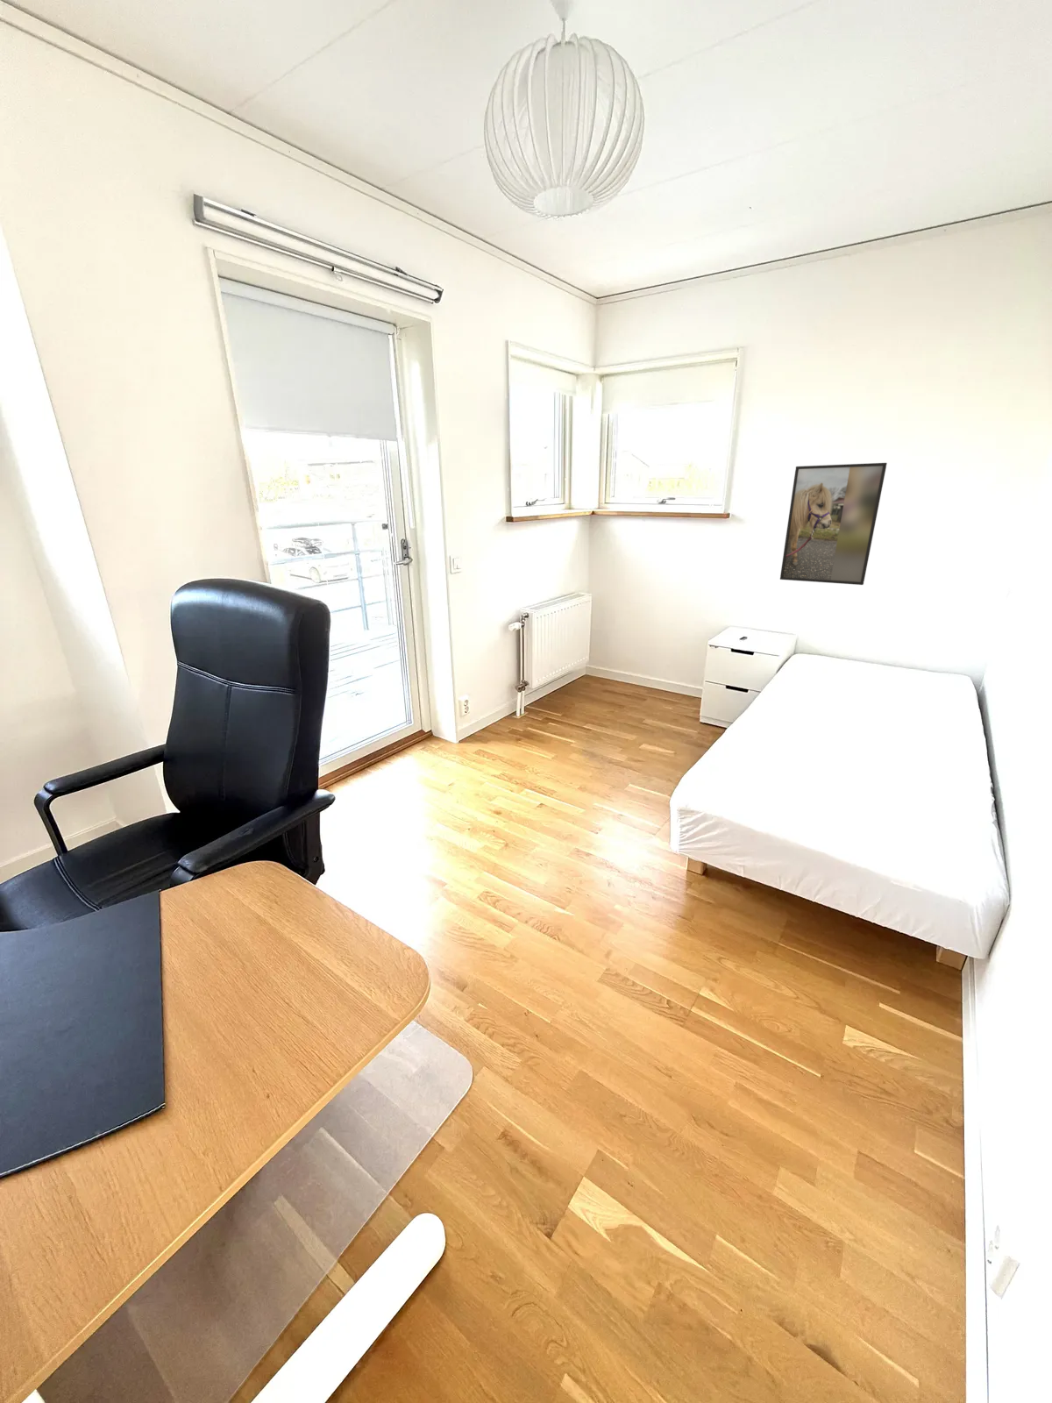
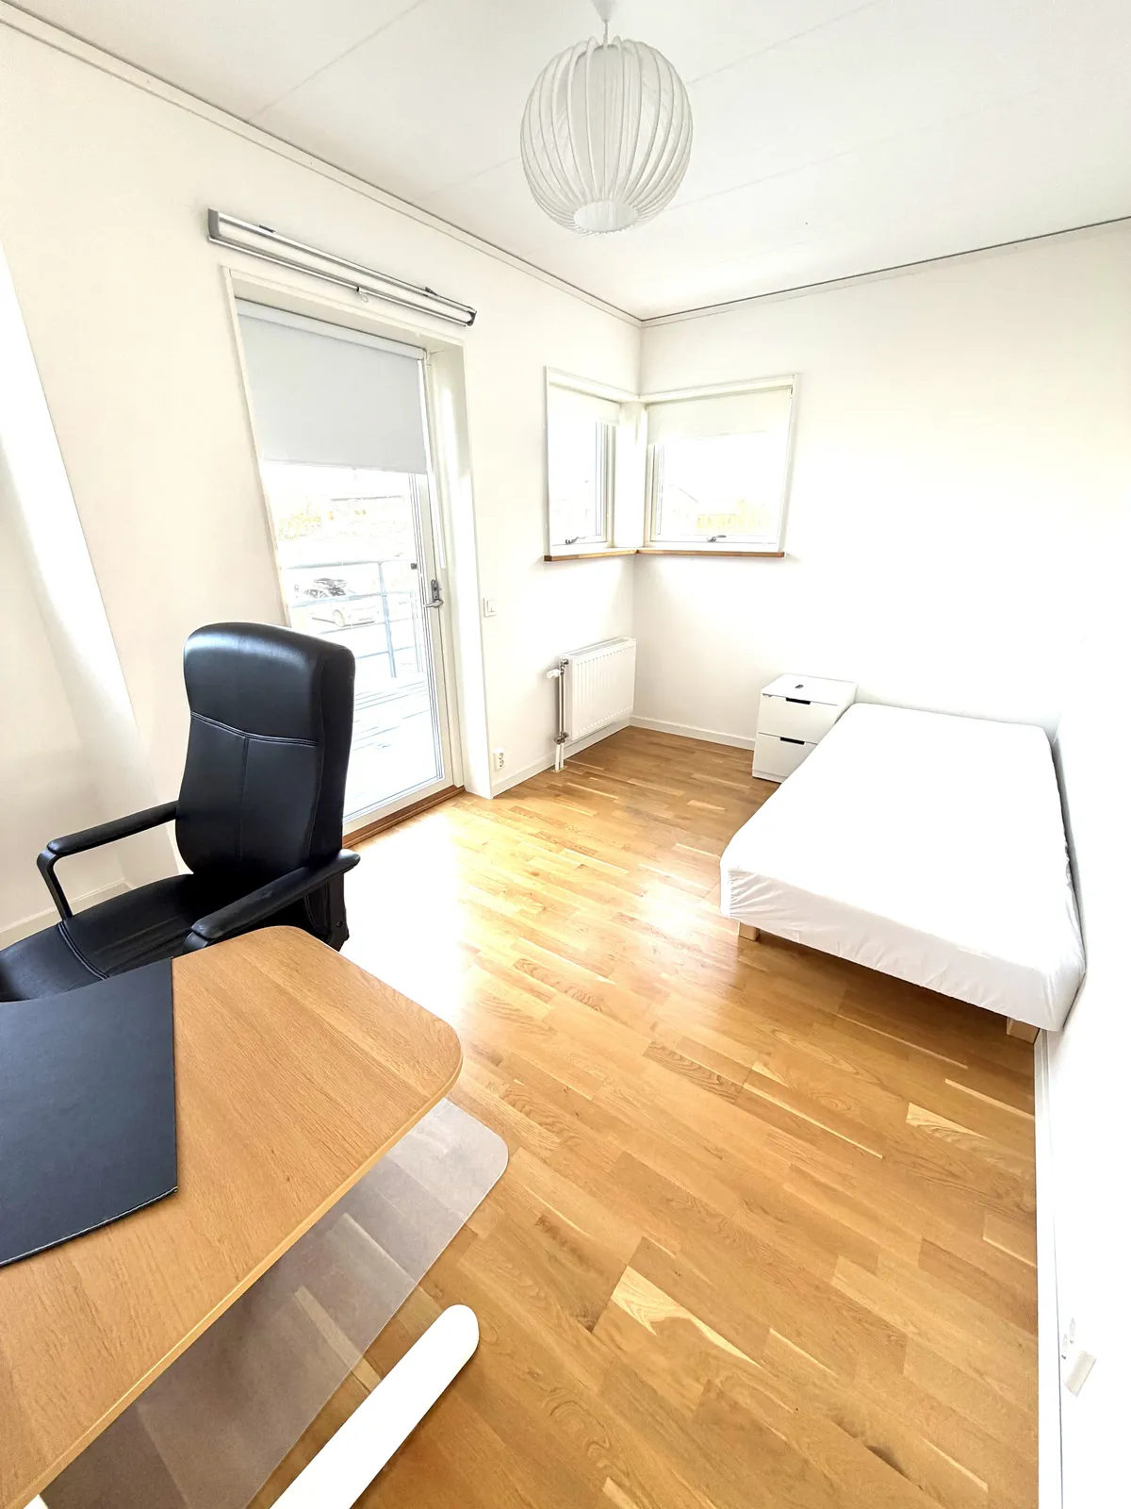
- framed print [779,462,888,586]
